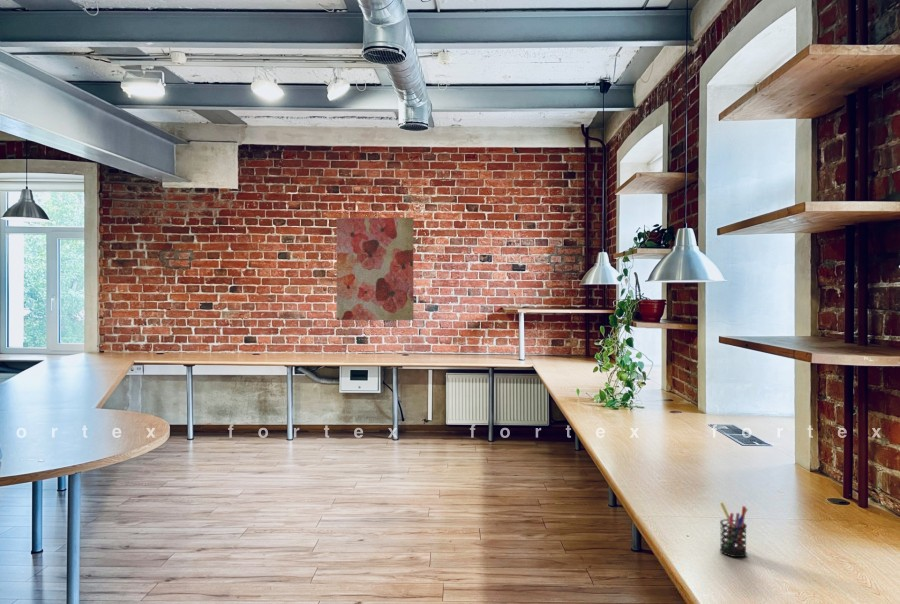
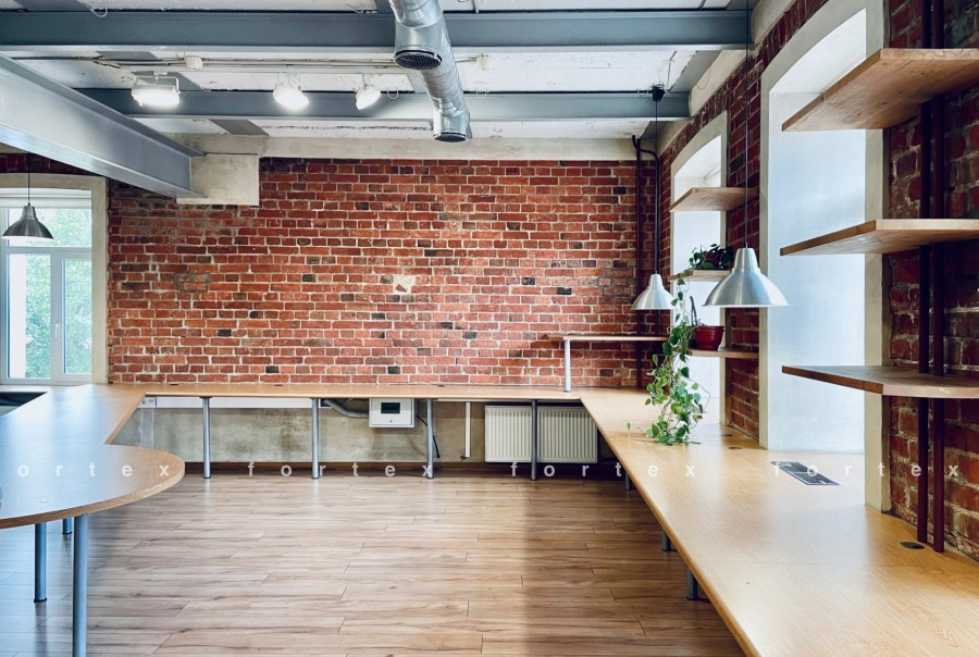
- pen holder [719,501,749,558]
- wall art [336,217,414,321]
